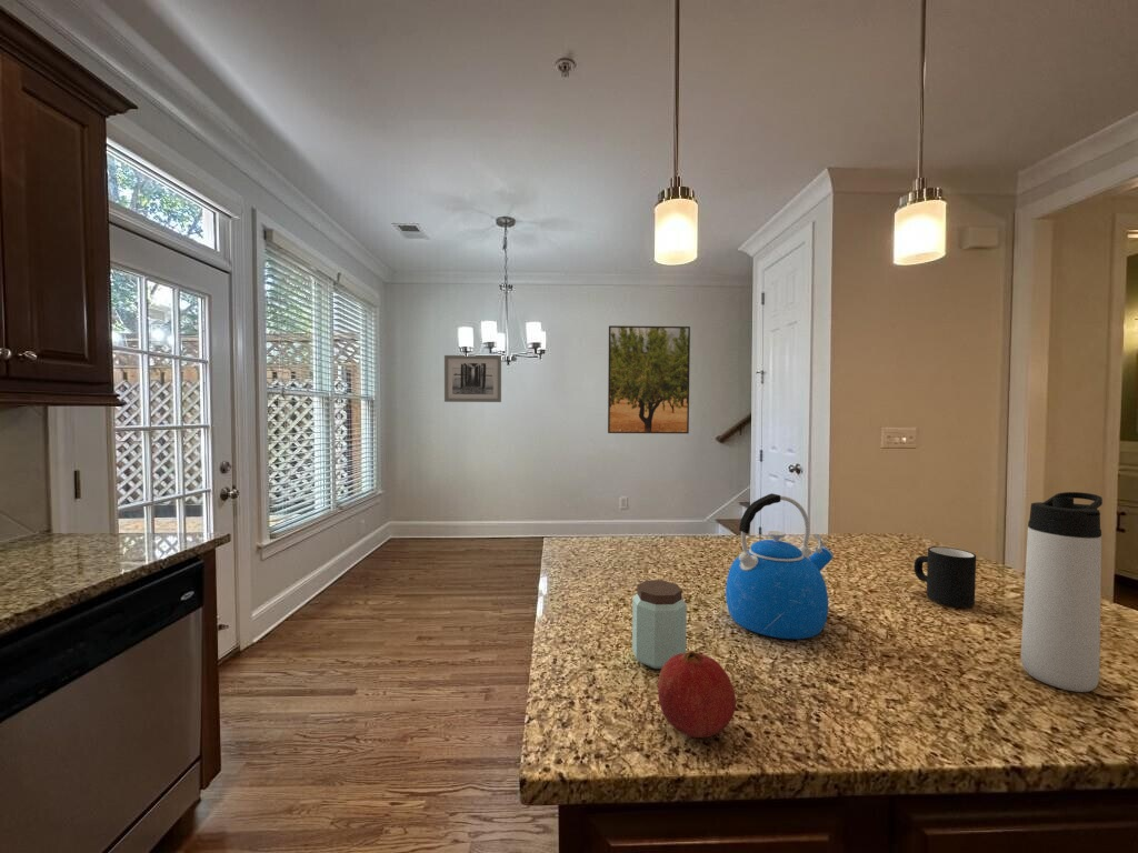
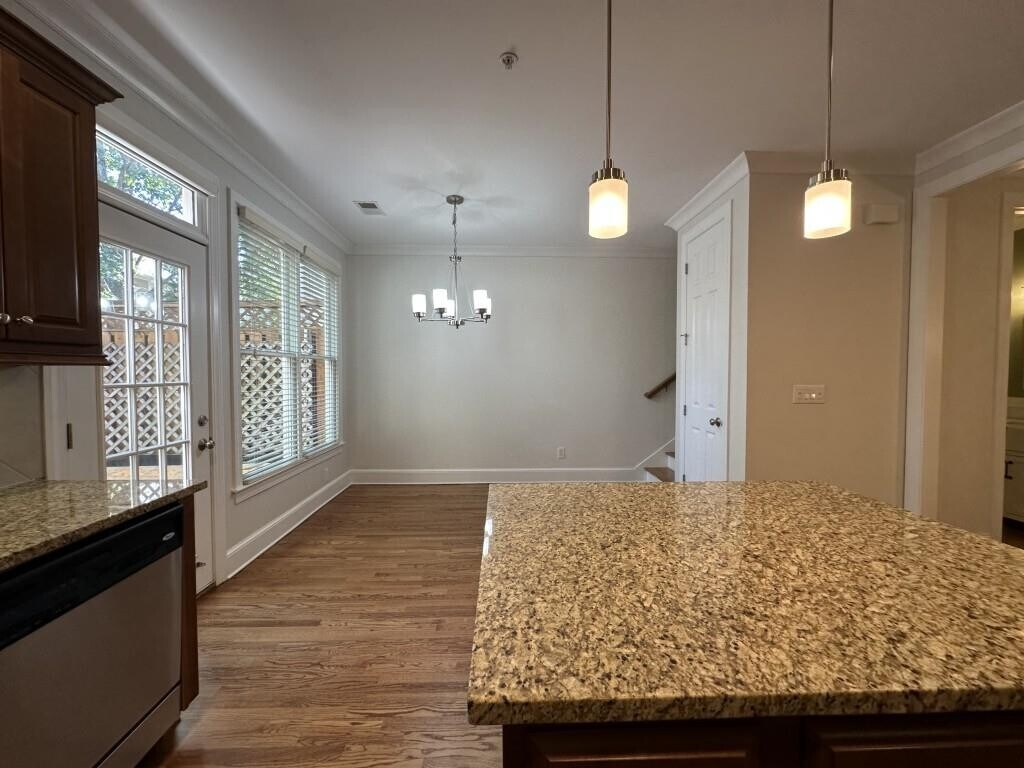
- kettle [725,492,835,640]
- peanut butter [631,579,688,670]
- mug [914,545,977,609]
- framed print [607,324,691,434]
- wall art [443,354,502,403]
- thermos bottle [1020,491,1104,693]
- fruit [657,650,737,739]
